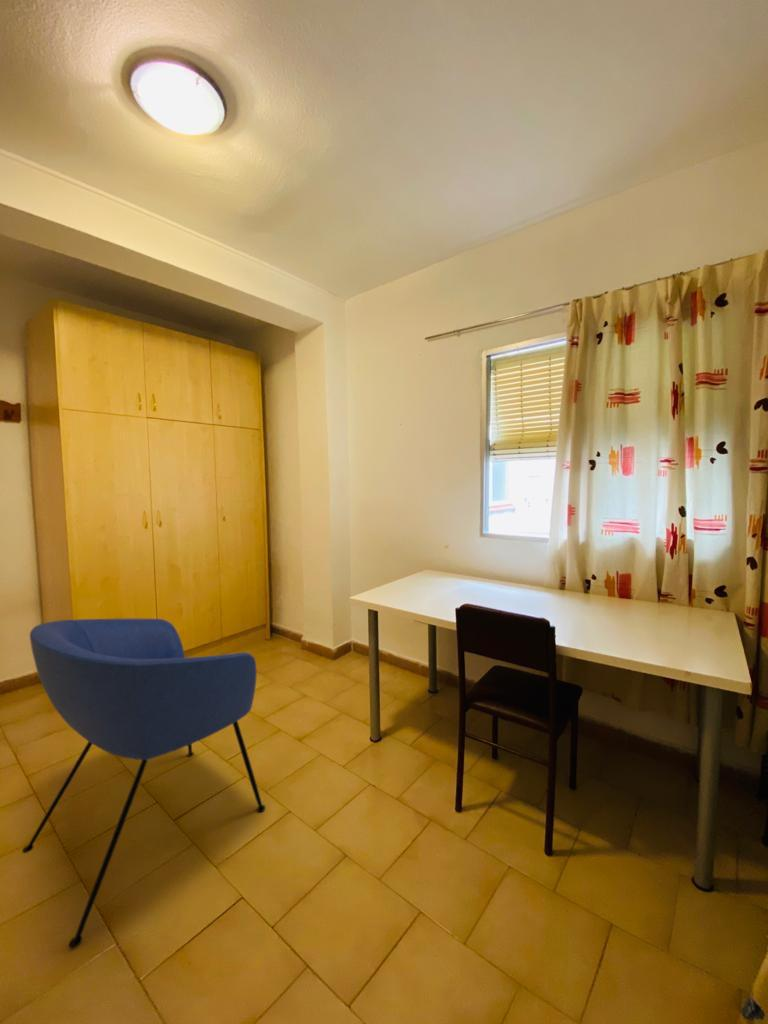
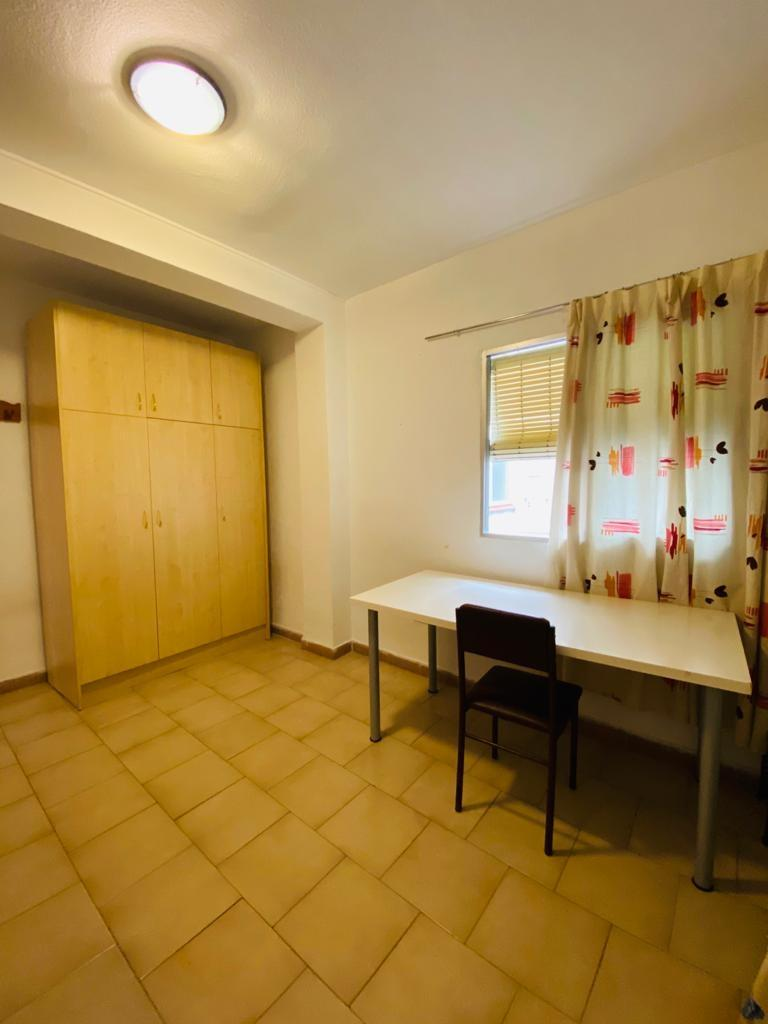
- armchair [21,618,266,950]
